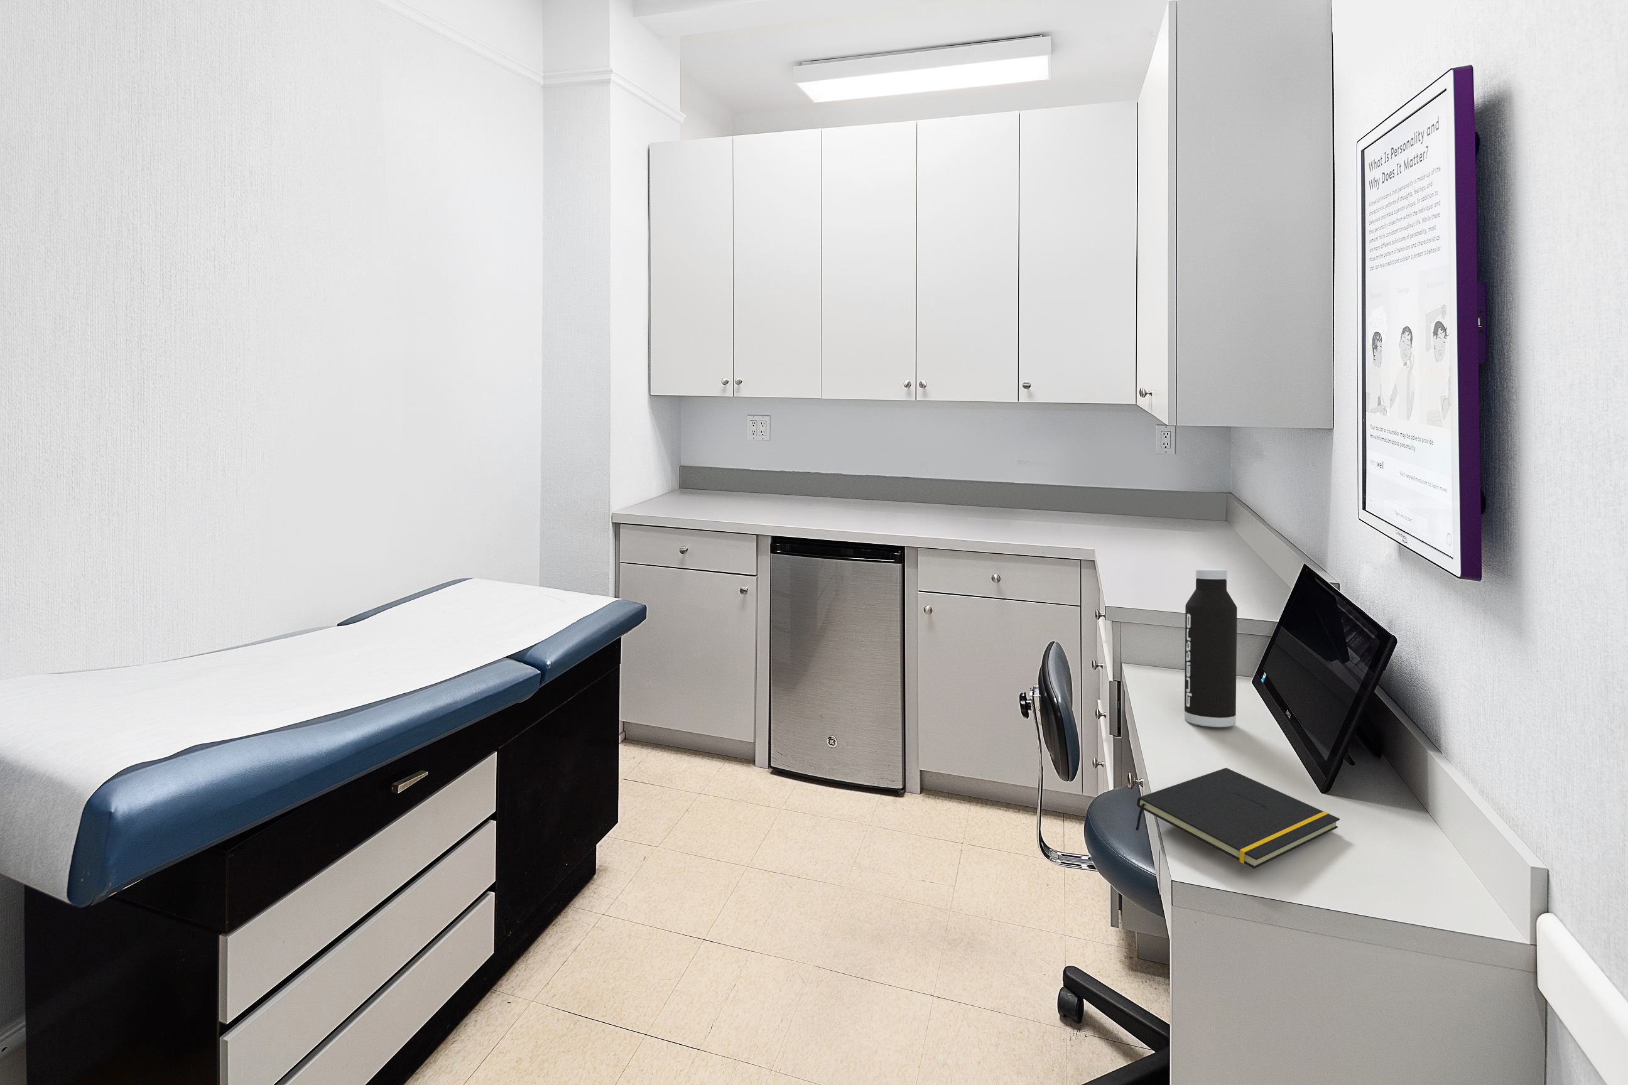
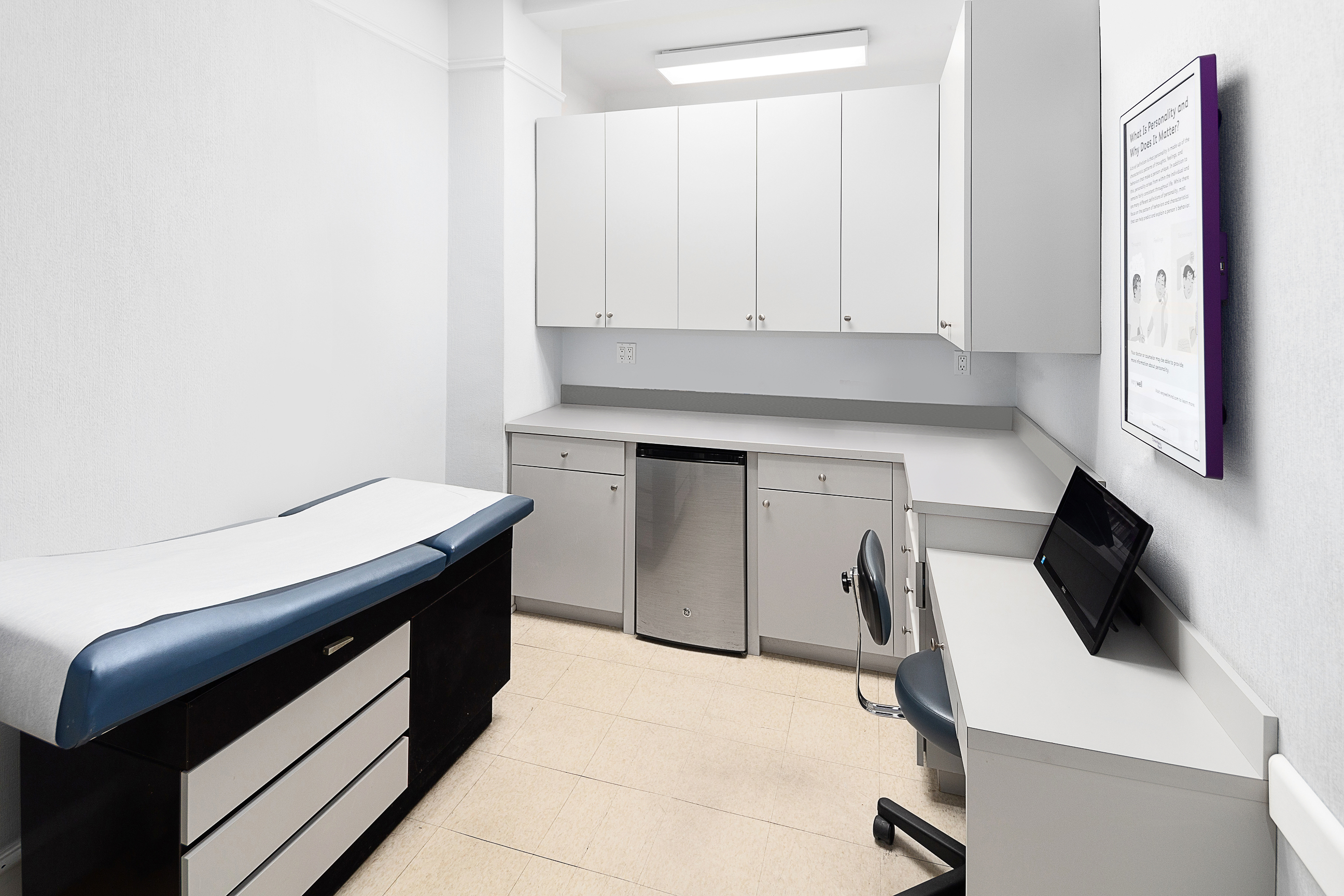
- water bottle [1183,568,1237,728]
- notepad [1135,768,1341,869]
